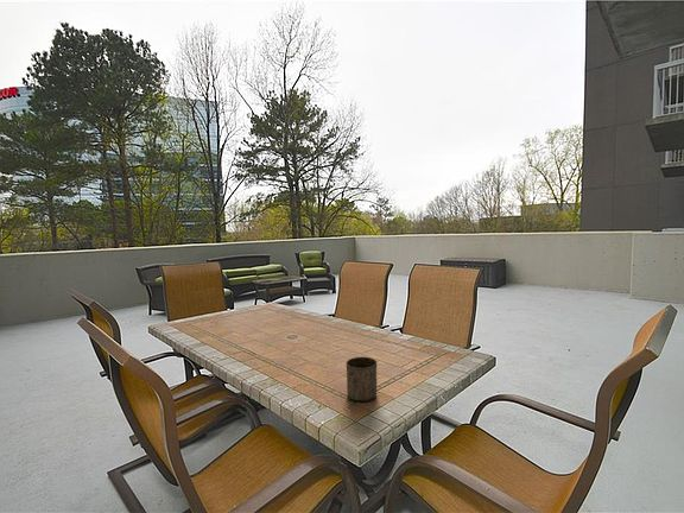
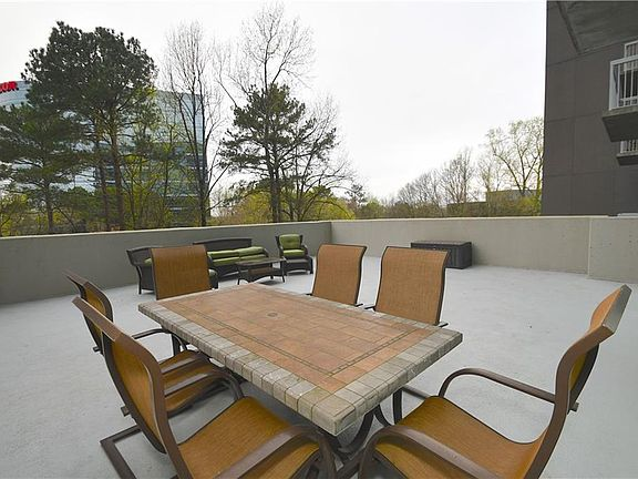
- cup [346,356,378,403]
